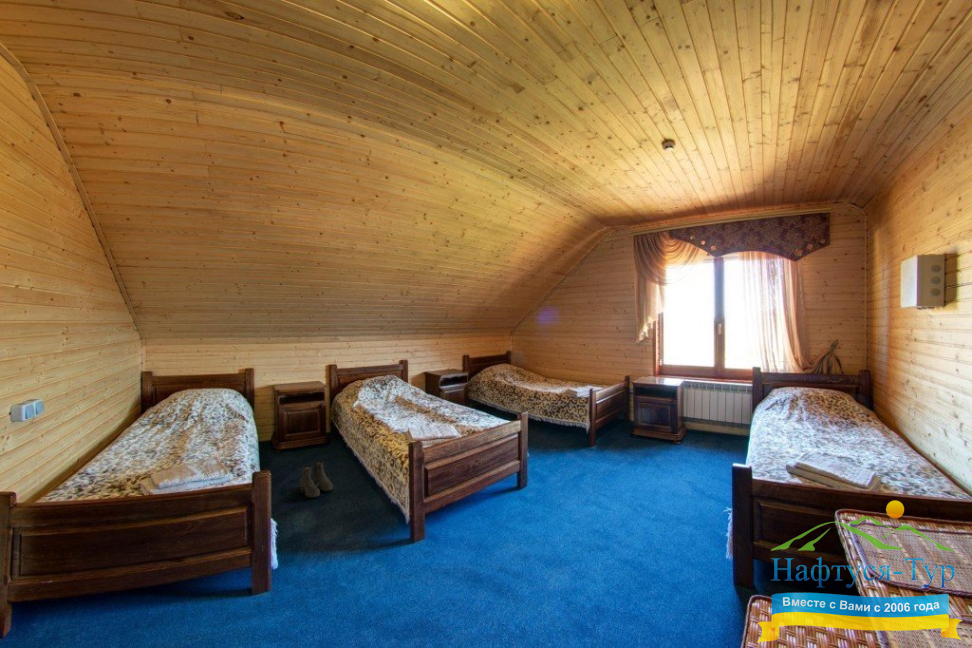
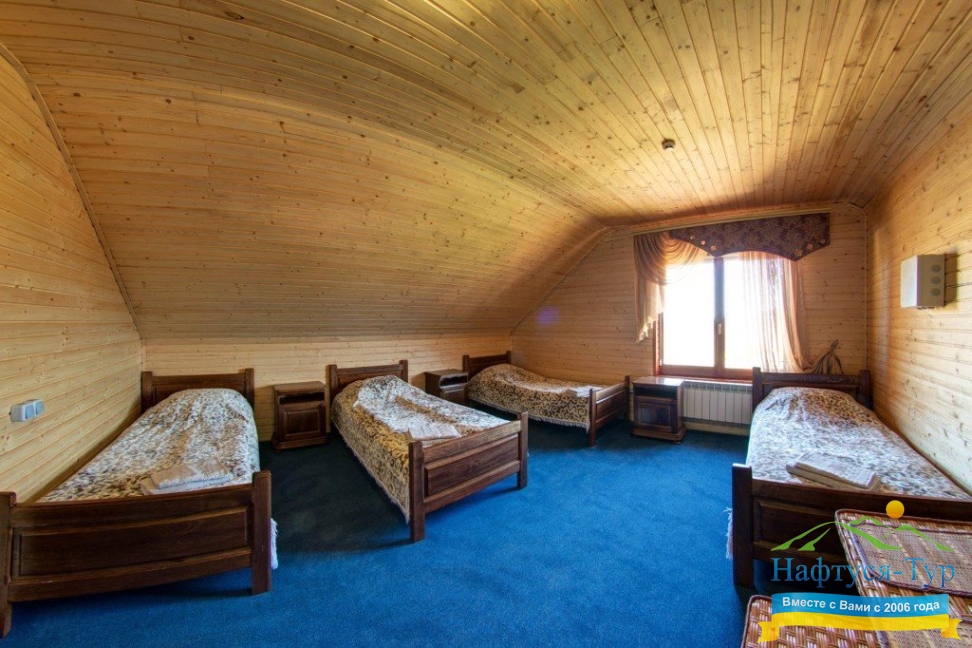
- boots [299,460,334,499]
